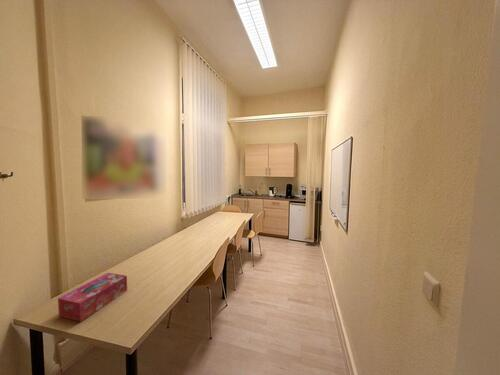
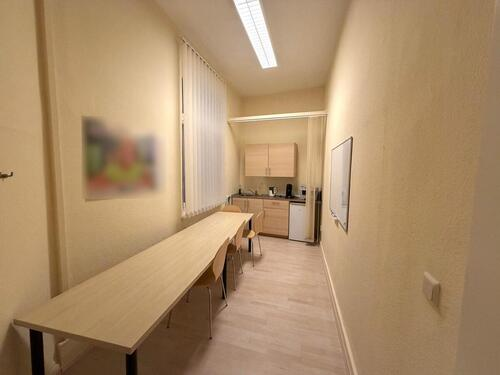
- tissue box [57,272,128,323]
